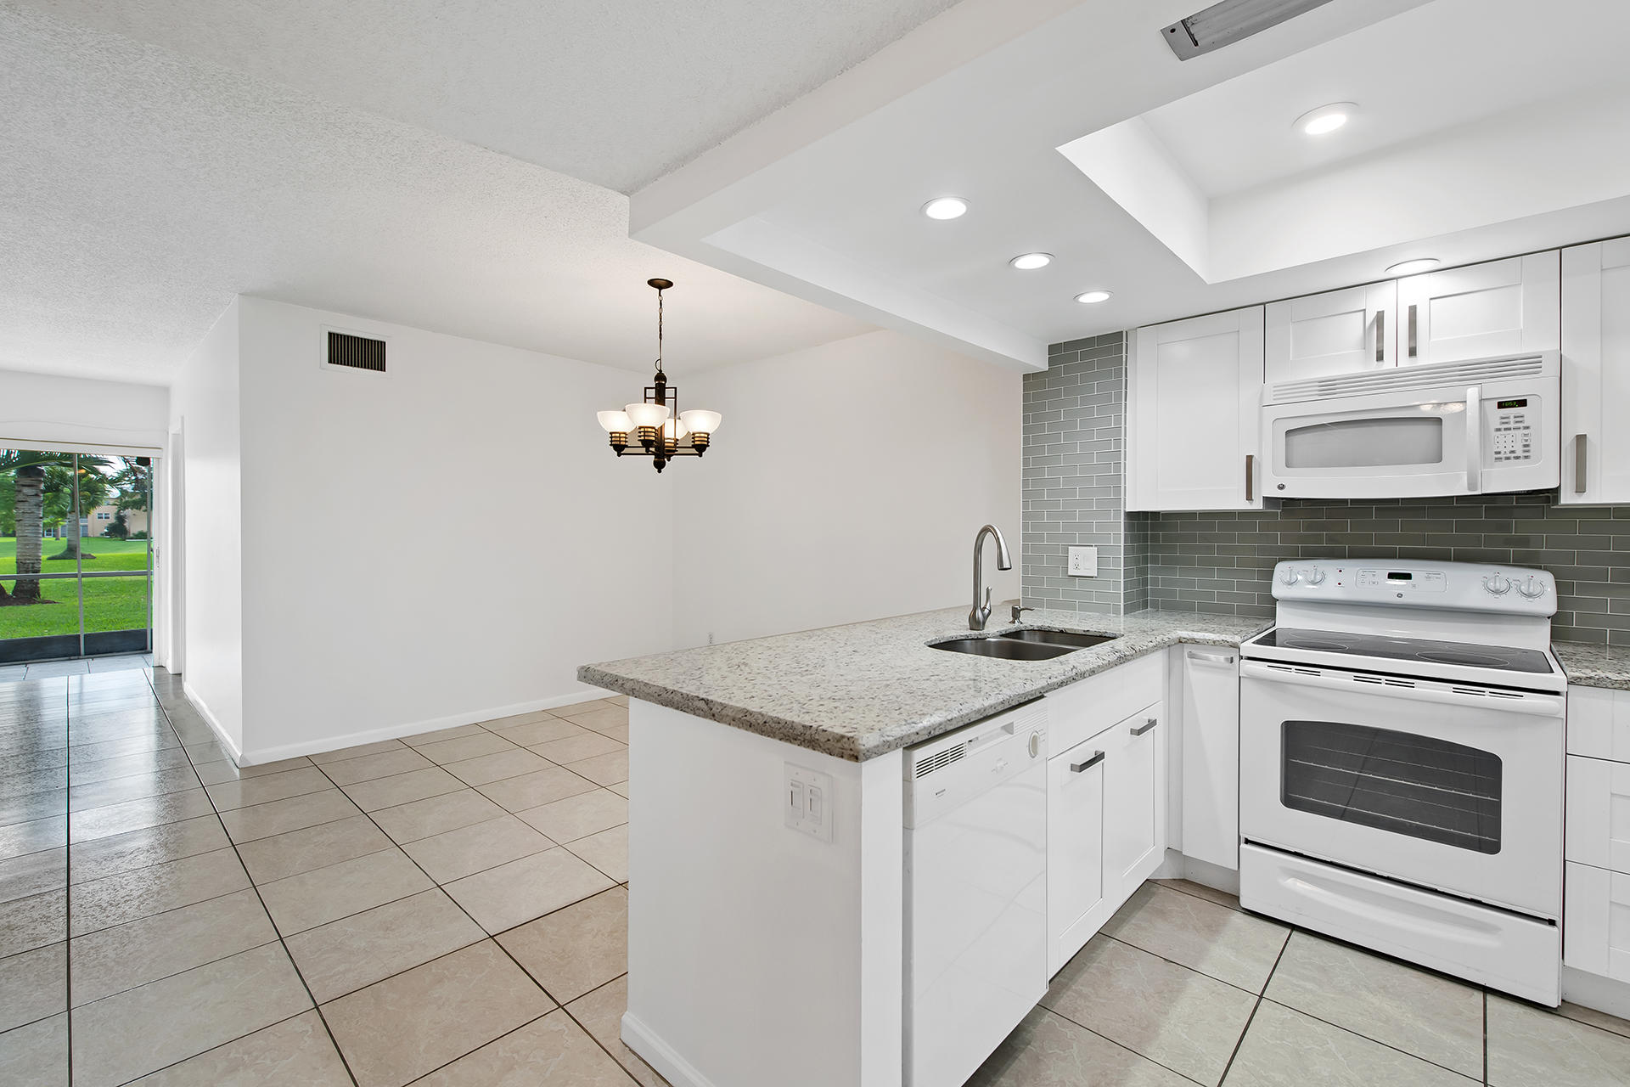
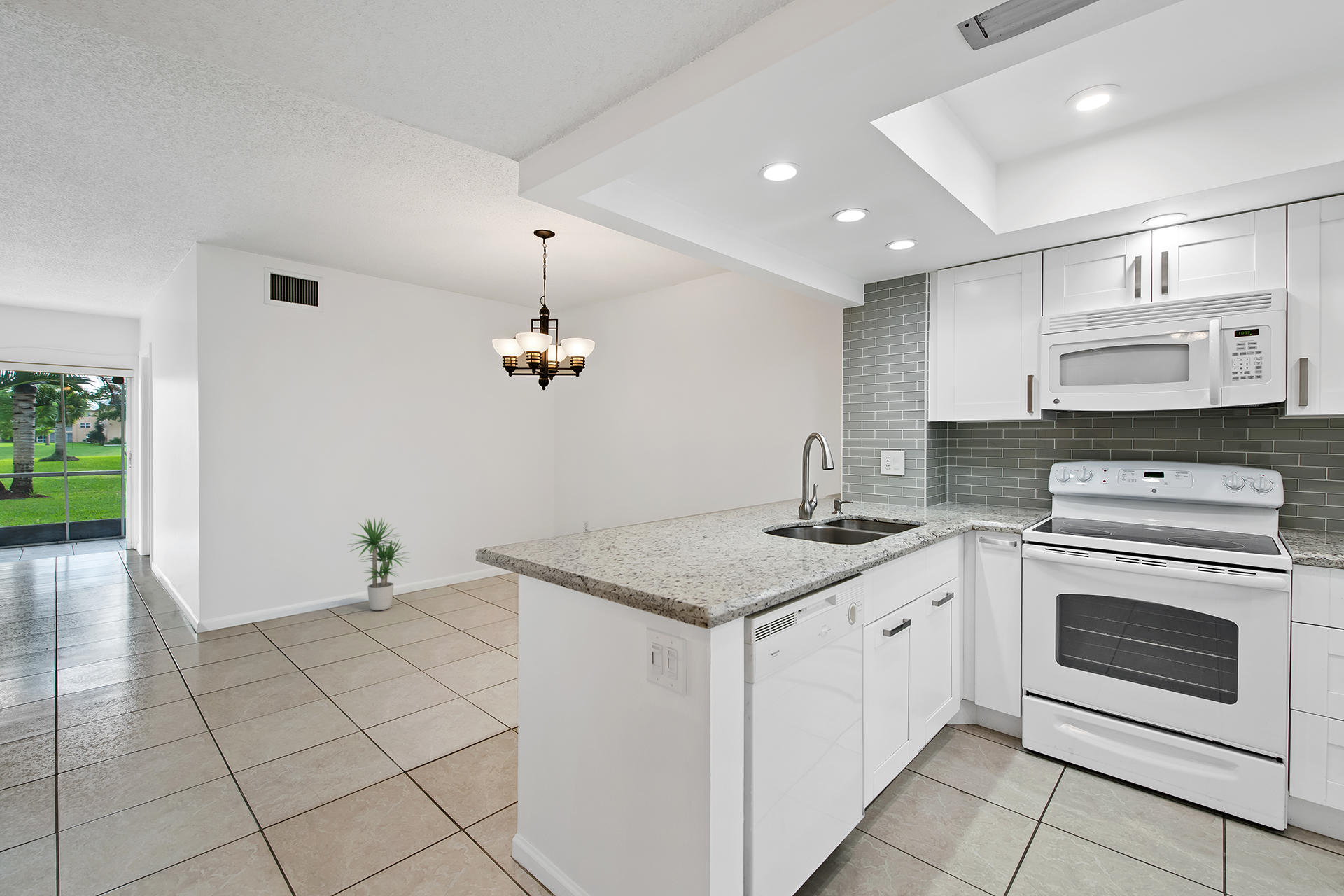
+ potted plant [347,516,412,611]
